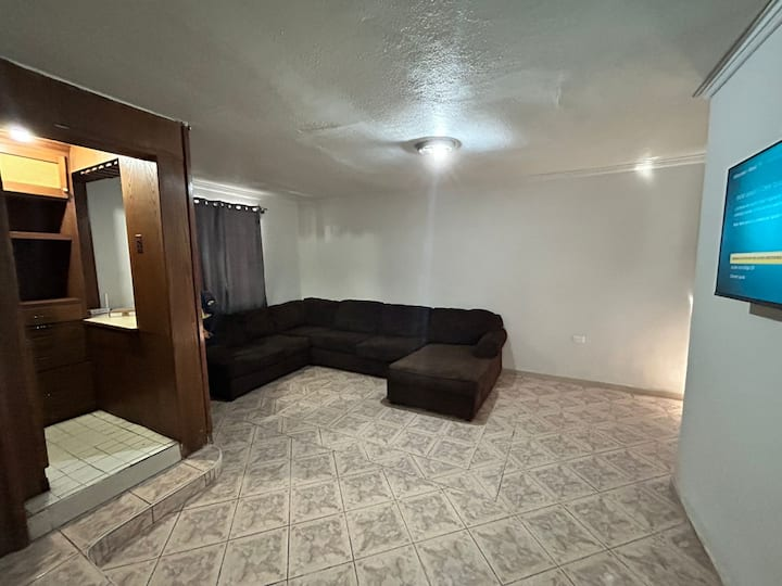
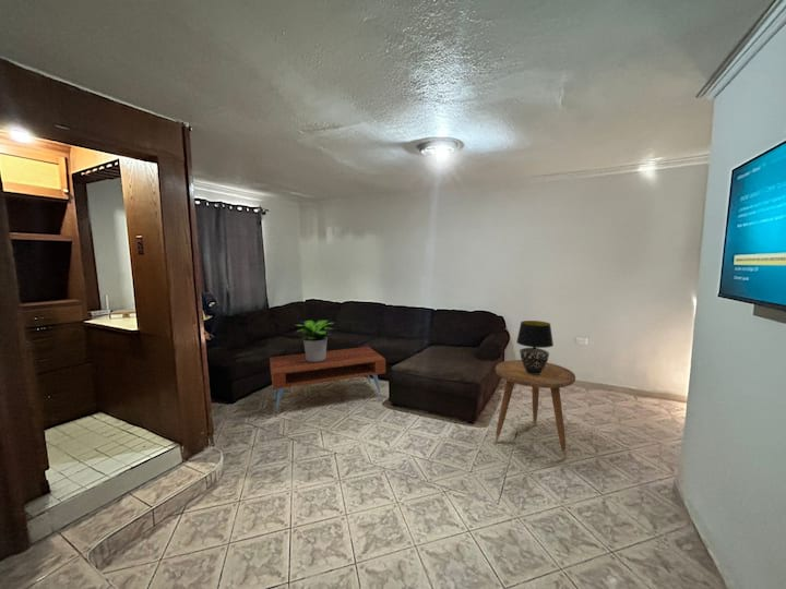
+ potted plant [293,318,337,362]
+ coffee table [269,346,386,414]
+ side table [495,359,576,460]
+ table lamp [515,320,555,374]
